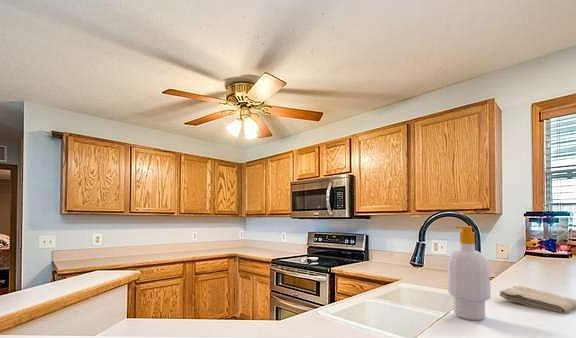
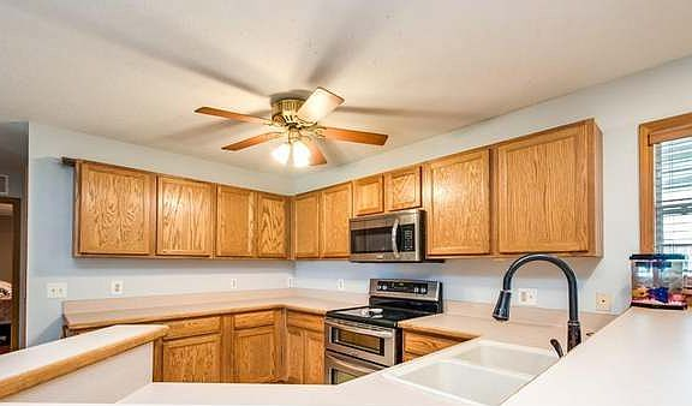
- washcloth [498,285,576,315]
- soap bottle [446,225,492,321]
